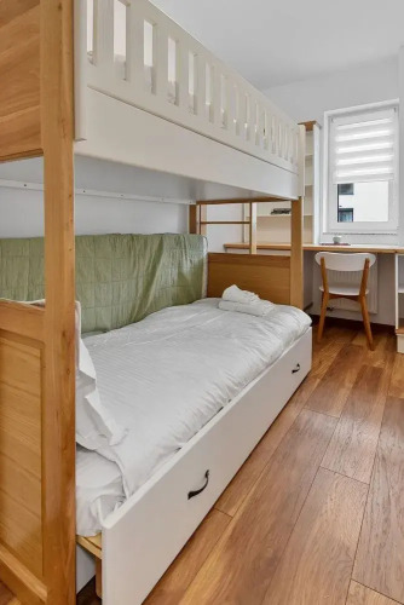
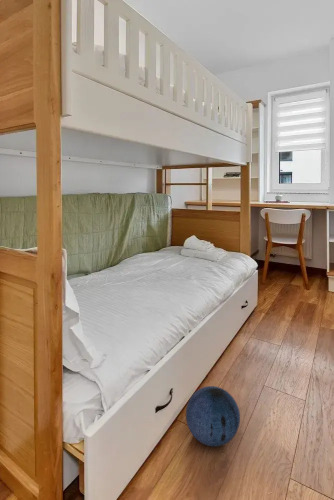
+ ball [185,385,241,447]
